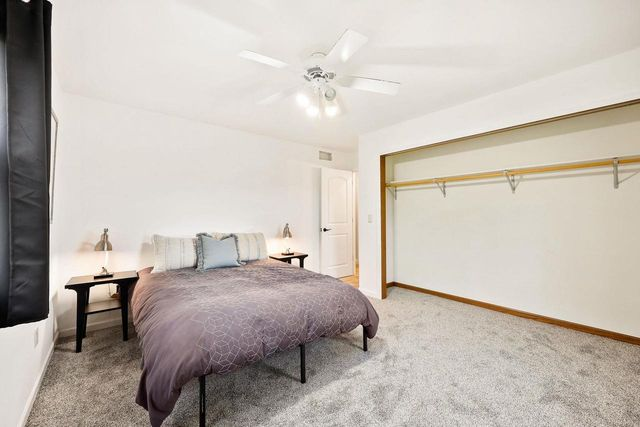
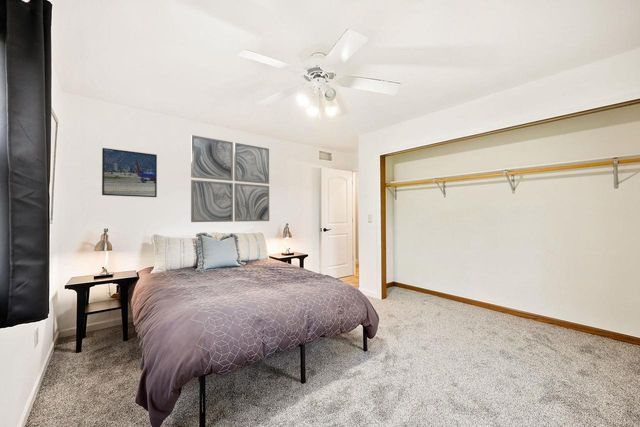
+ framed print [101,147,158,198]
+ wall art [190,134,270,223]
